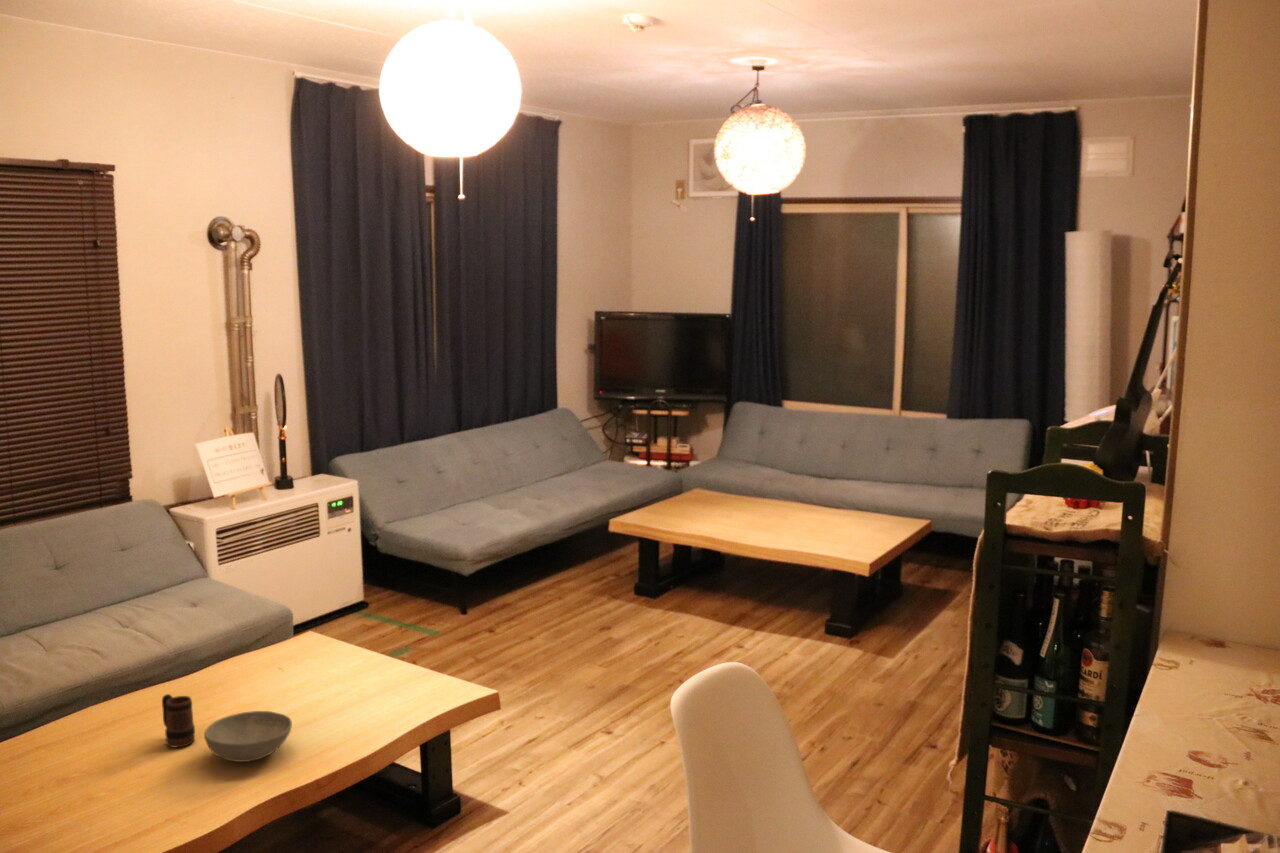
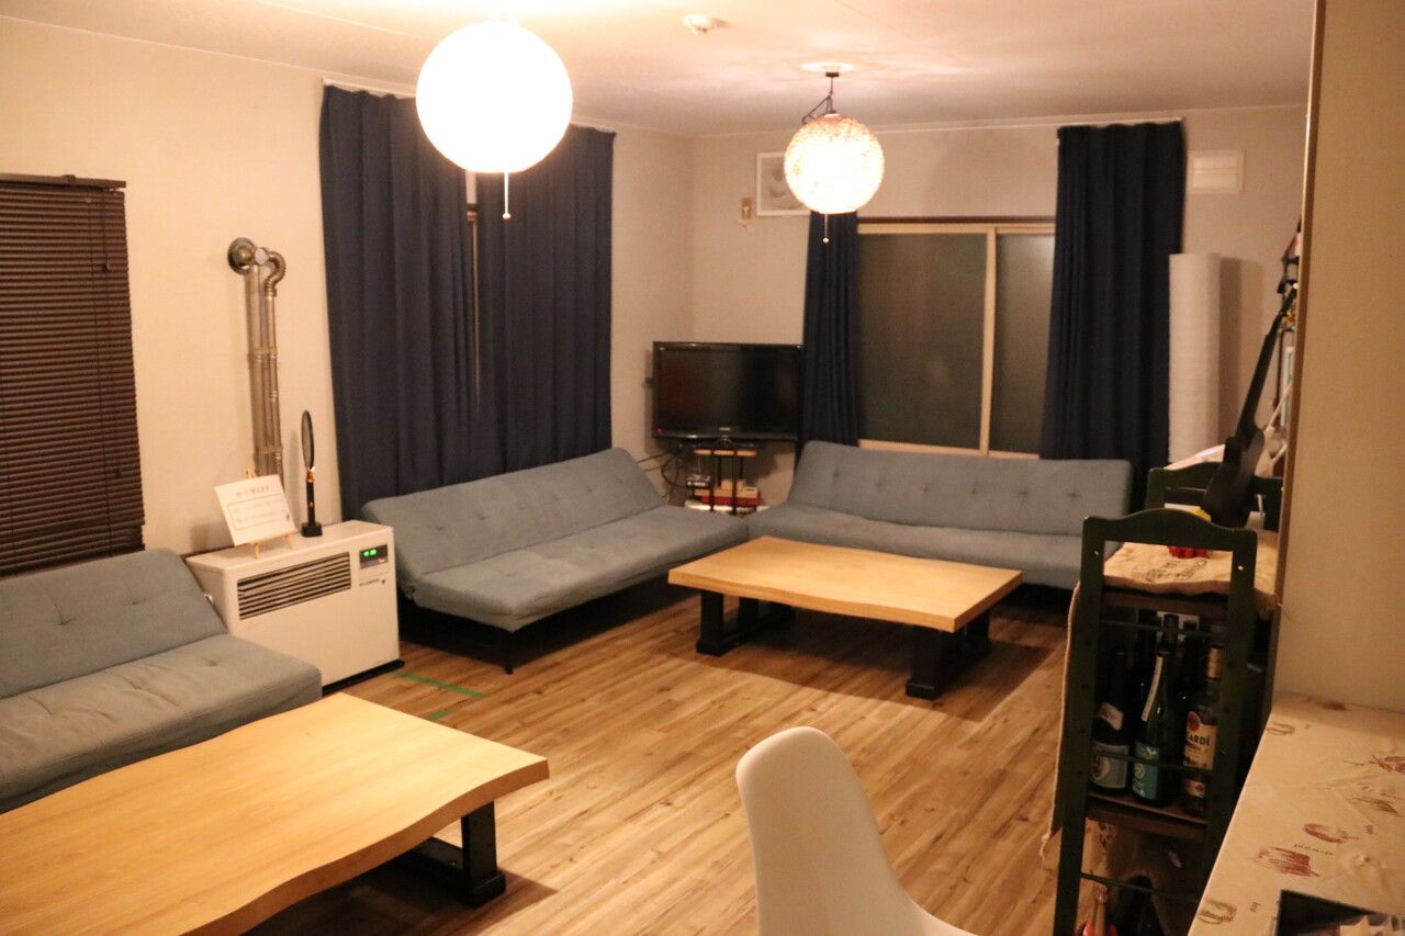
- bowl [203,710,293,763]
- mug [161,693,196,748]
